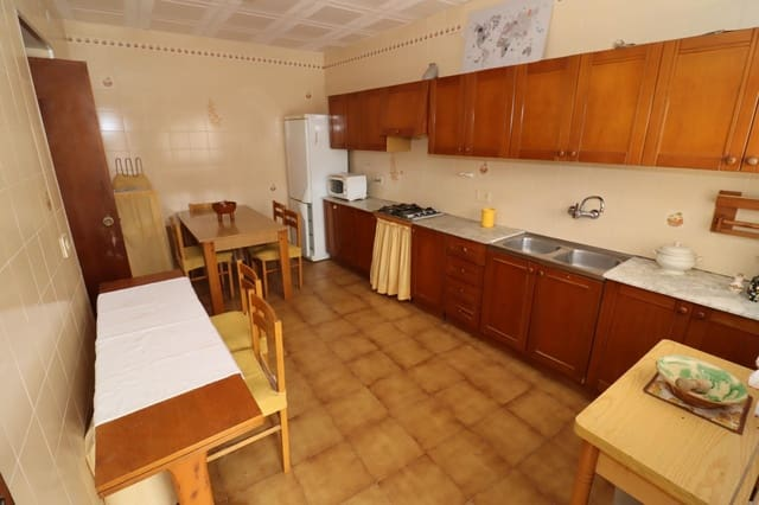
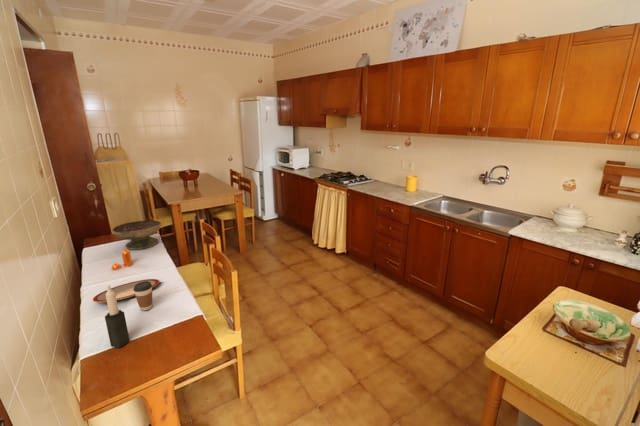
+ coffee cup [134,281,153,311]
+ pepper shaker [111,249,133,271]
+ plate [92,278,160,303]
+ candle [104,284,130,349]
+ decorative bowl [111,219,163,251]
